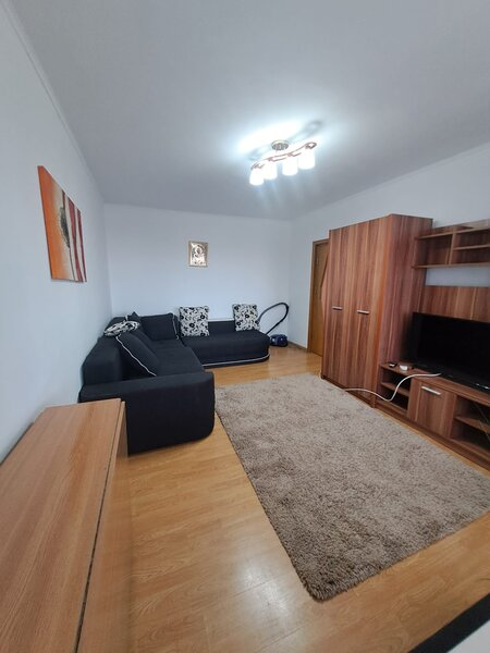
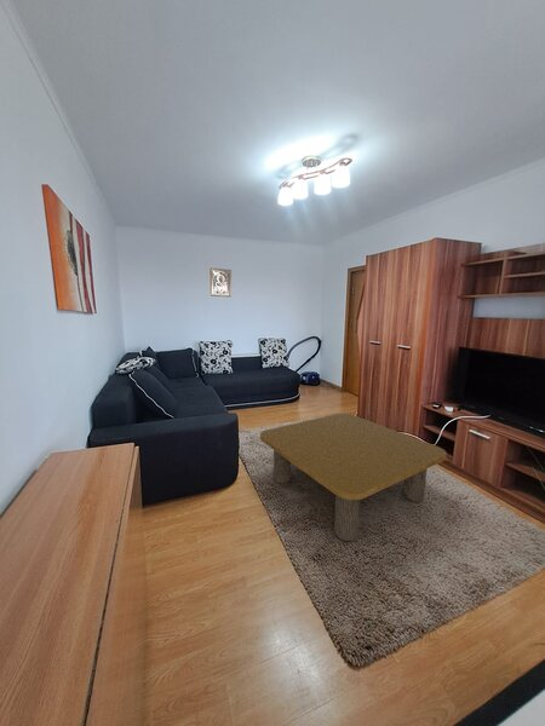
+ coffee table [259,413,447,542]
